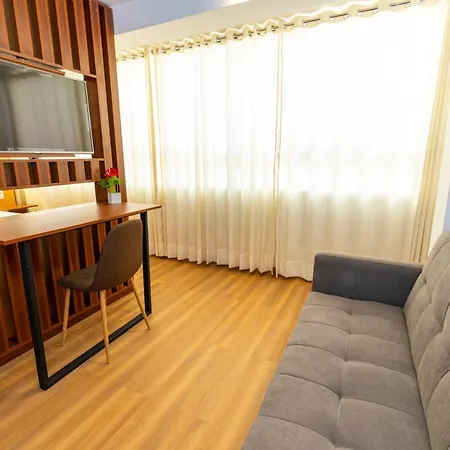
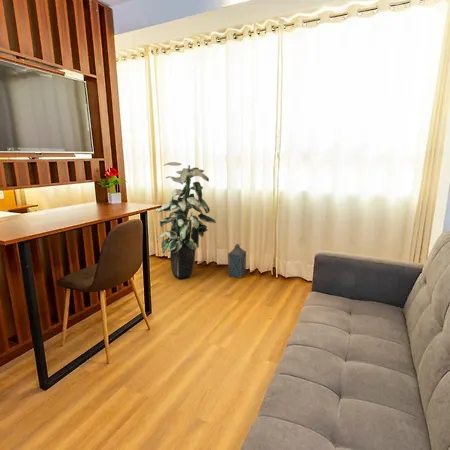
+ indoor plant [155,161,217,279]
+ lantern [227,243,247,279]
